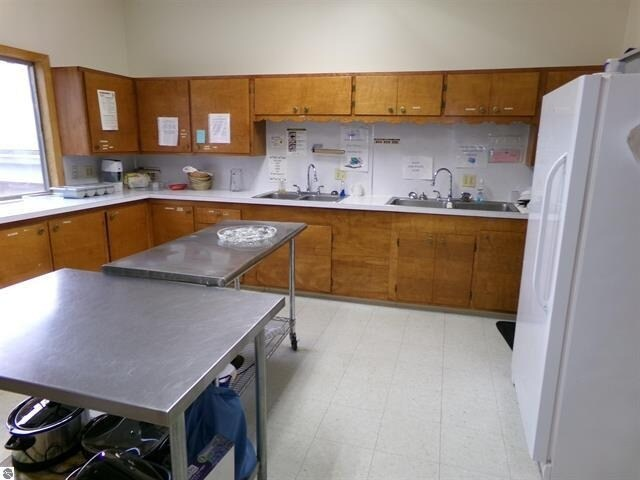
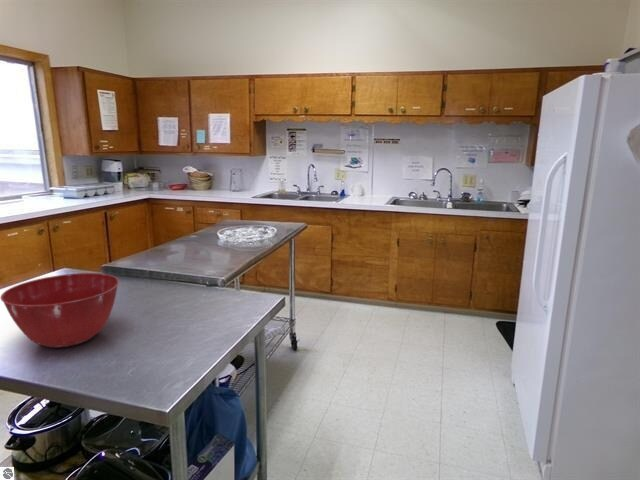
+ mixing bowl [0,272,120,349]
